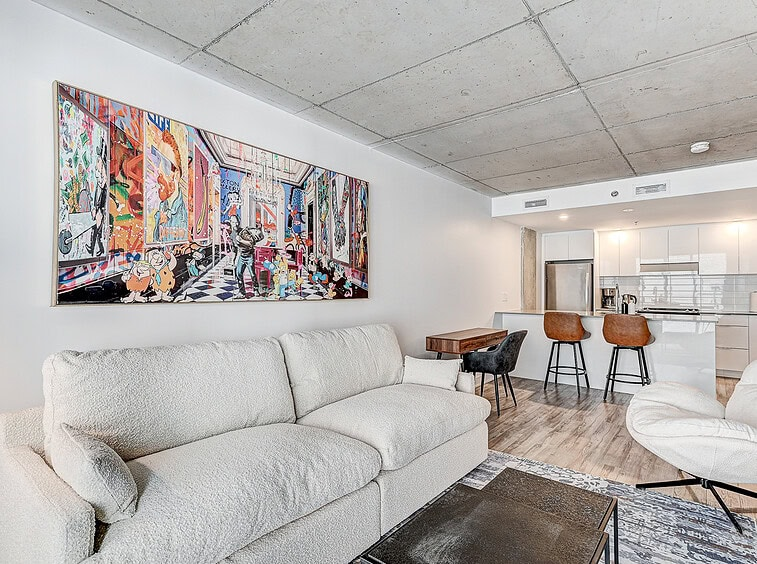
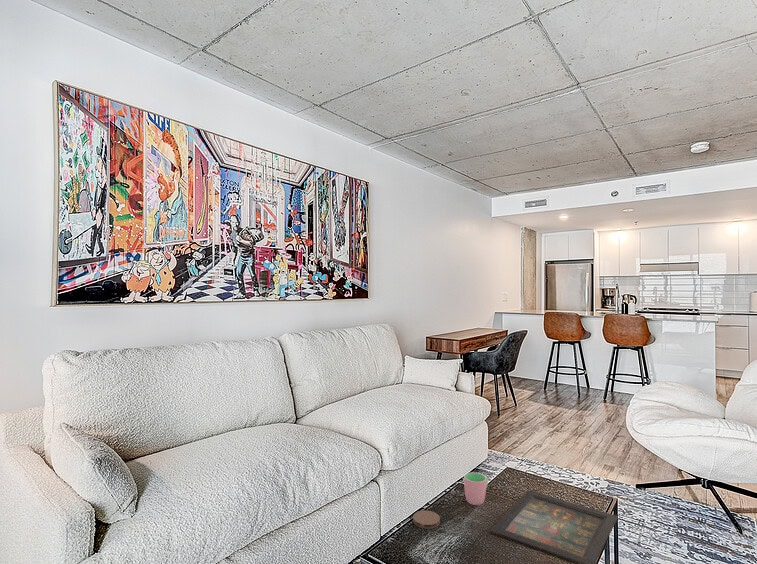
+ cup [463,472,489,506]
+ icon panel [489,490,619,564]
+ coaster [412,510,441,530]
